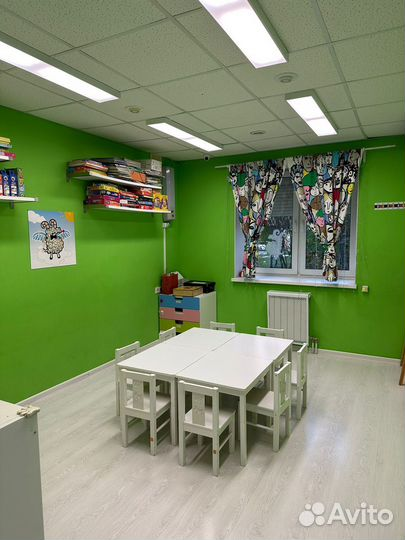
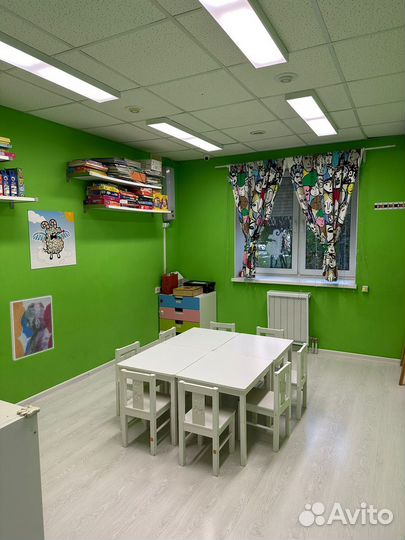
+ wall art [9,295,55,362]
